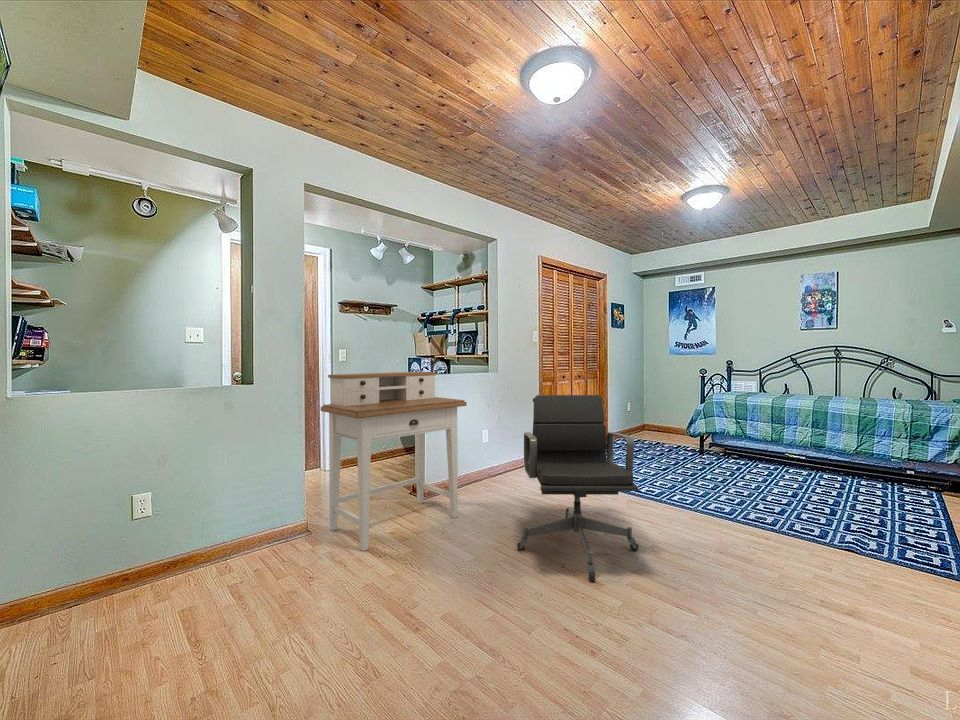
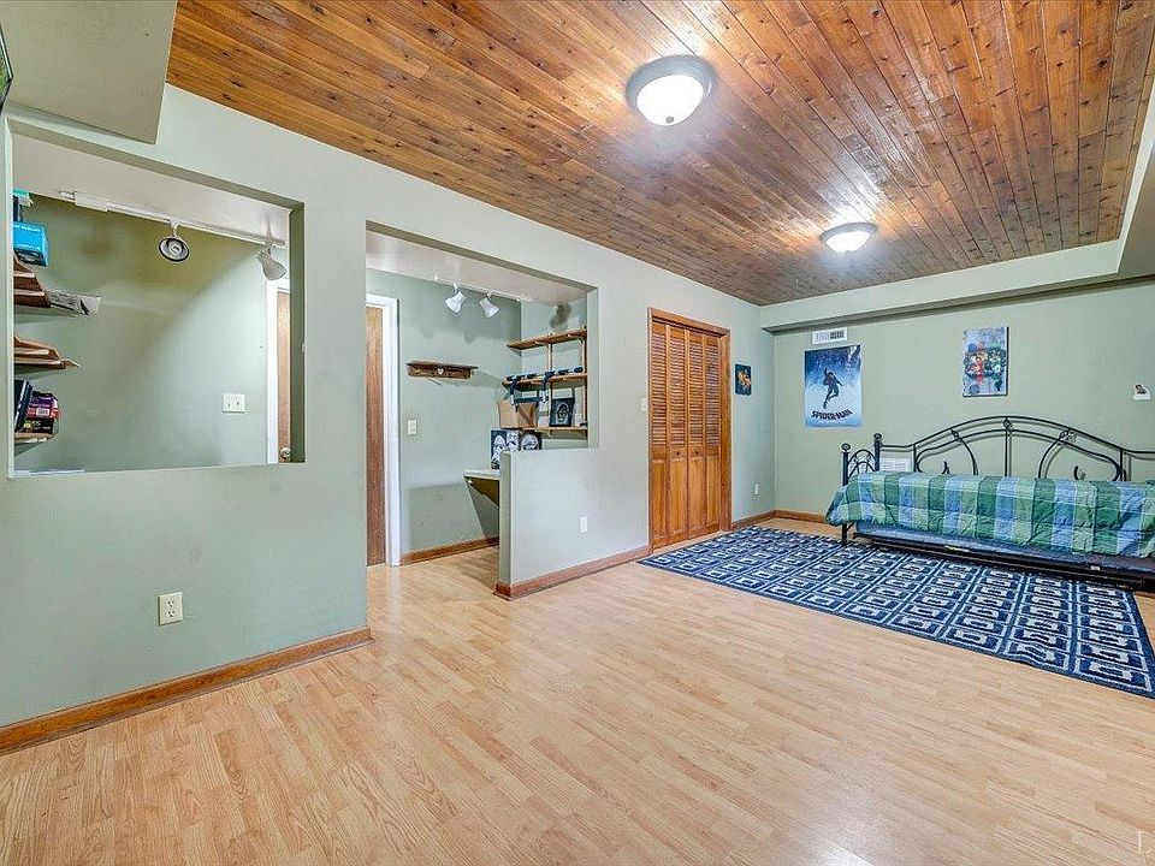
- desk [320,371,468,552]
- office chair [516,394,639,582]
